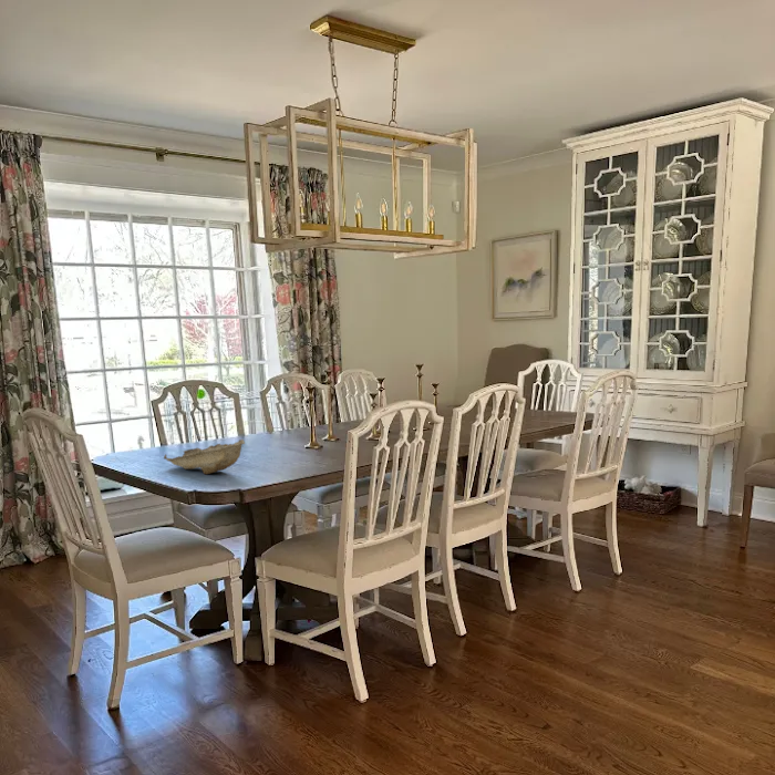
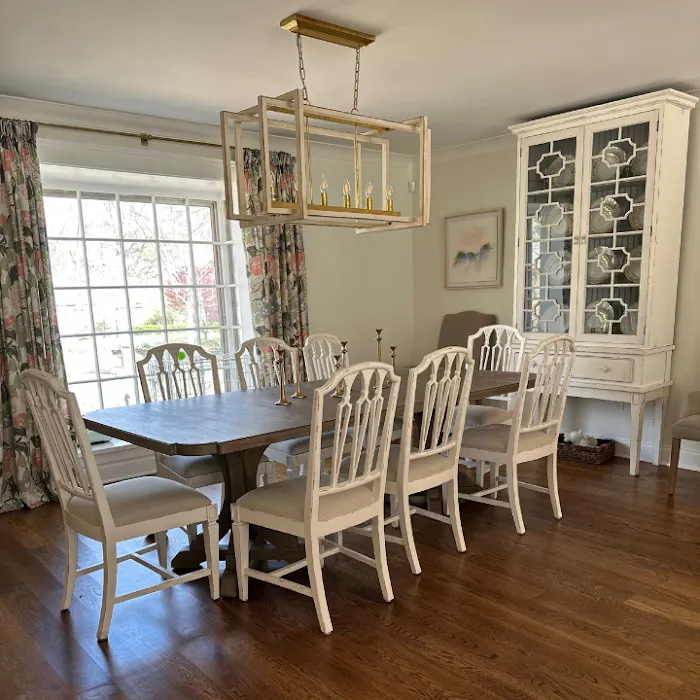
- decorative bowl [163,438,246,475]
